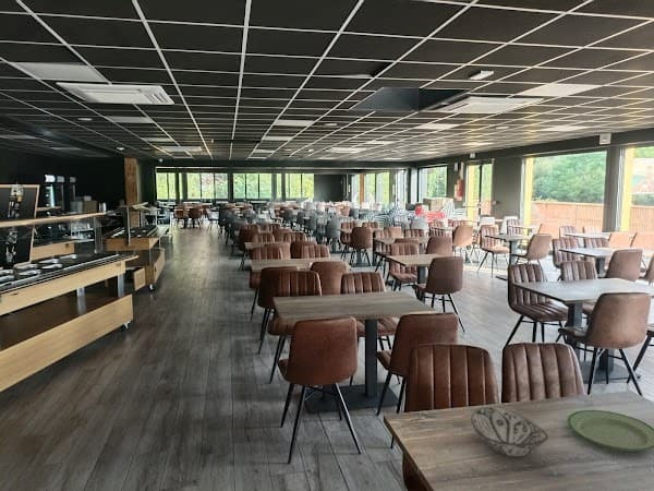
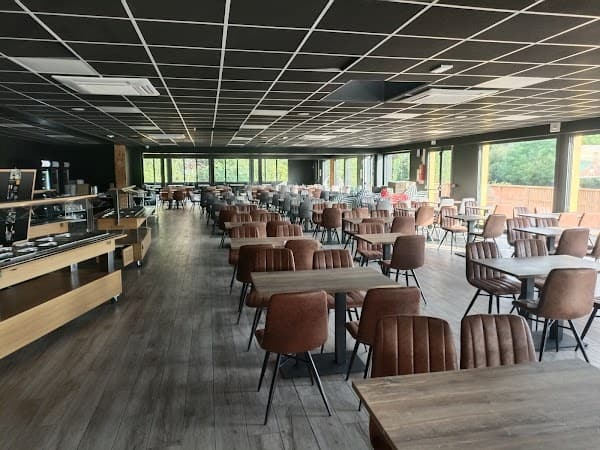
- decorative bowl [470,406,549,457]
- plate [567,409,654,453]
